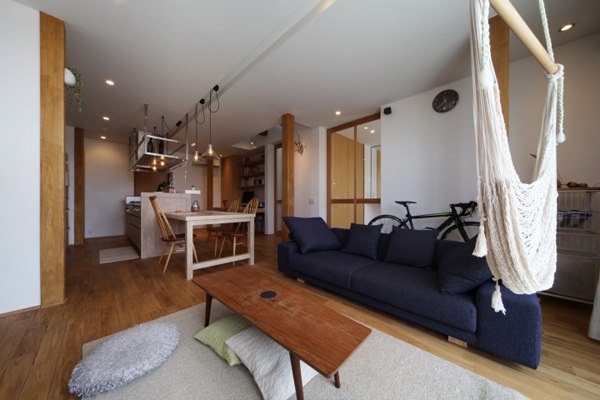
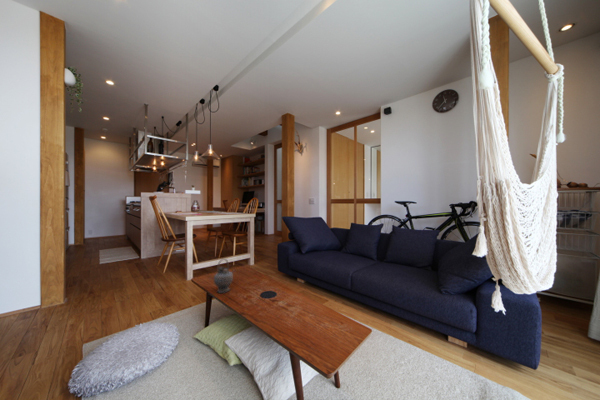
+ teapot [213,258,236,294]
